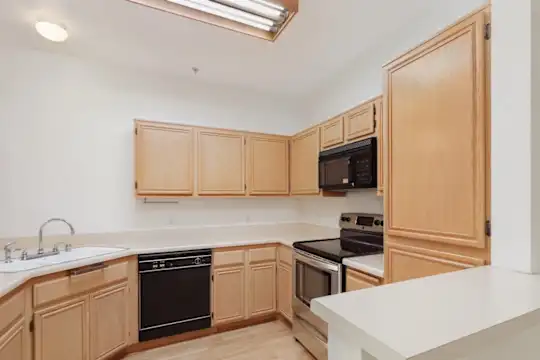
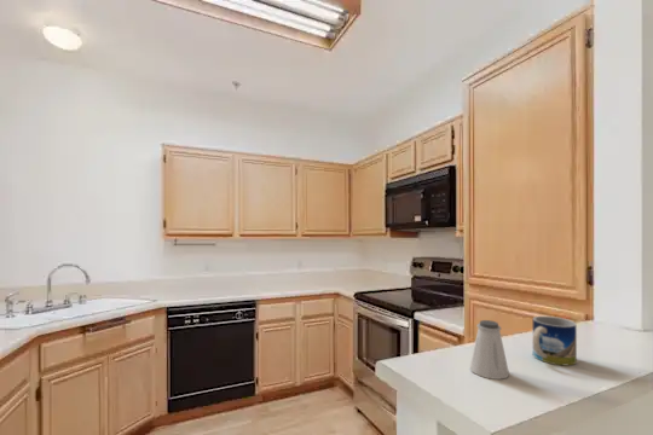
+ mug [531,315,578,366]
+ saltshaker [469,319,510,381]
